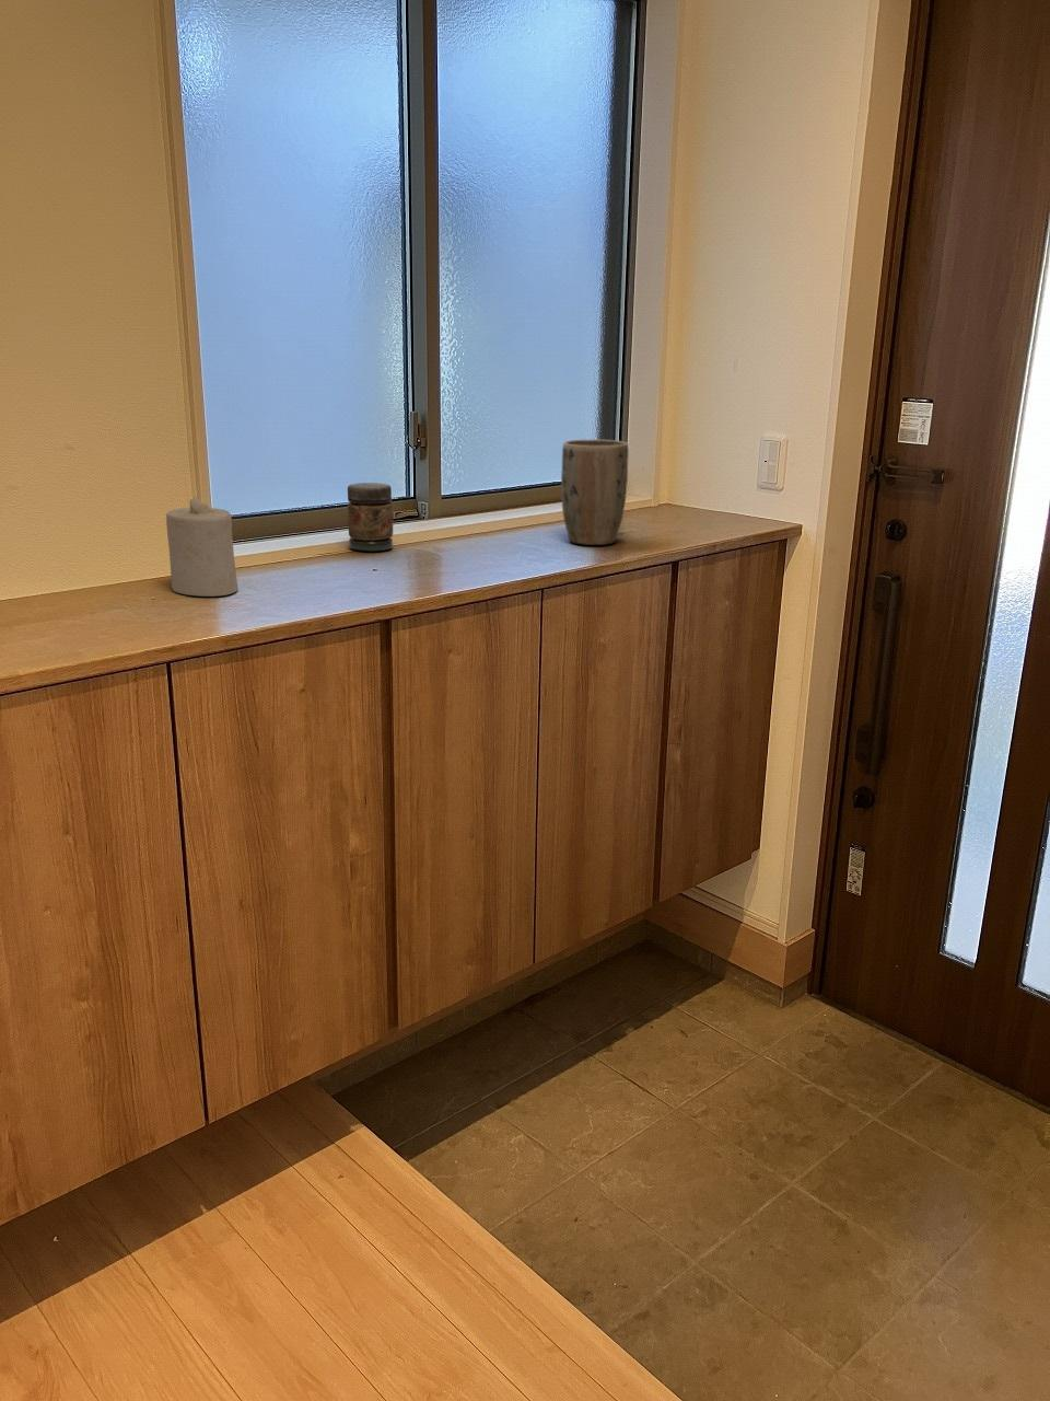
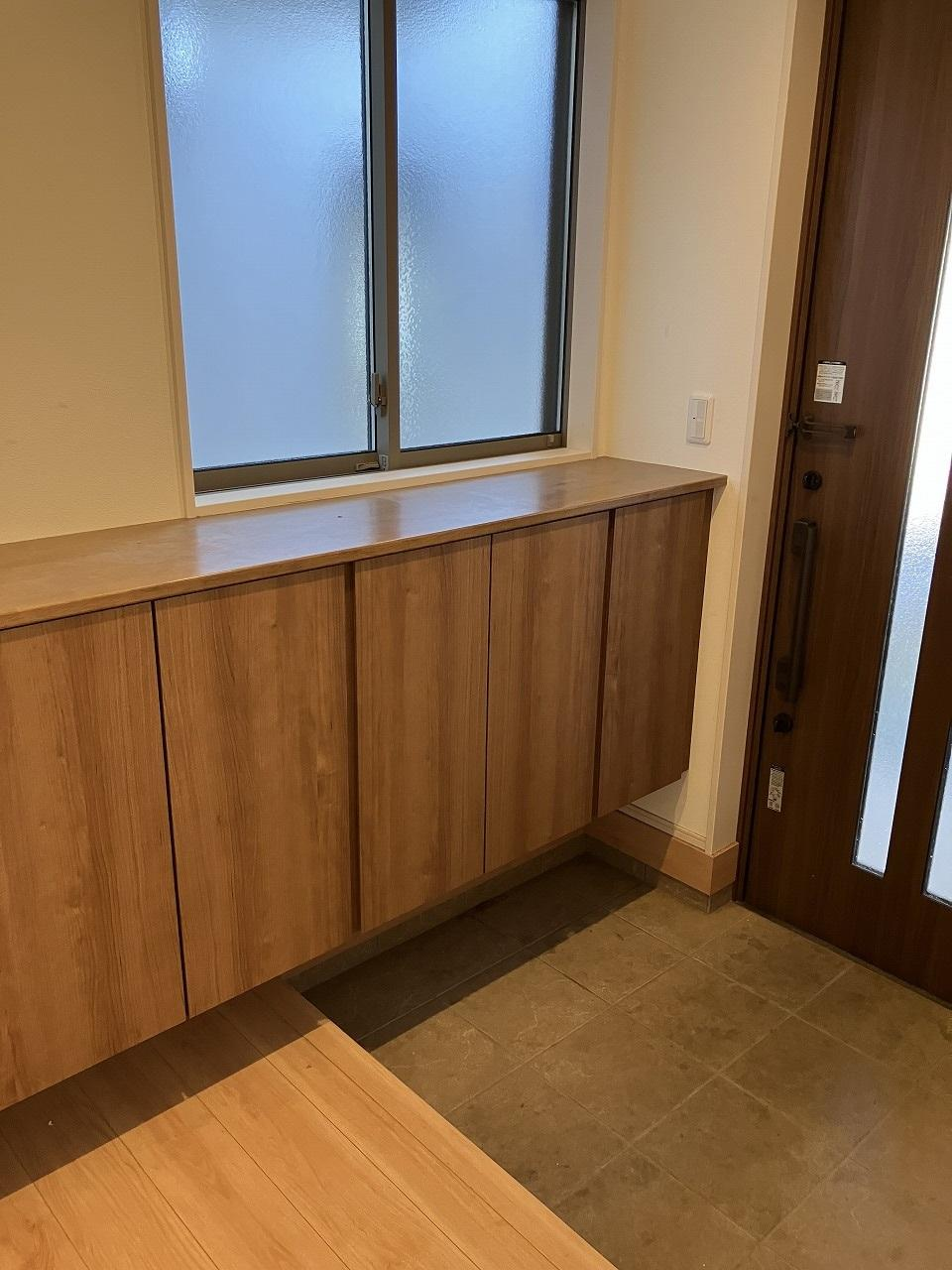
- jar [346,482,394,552]
- candle [165,495,239,598]
- plant pot [560,438,630,546]
